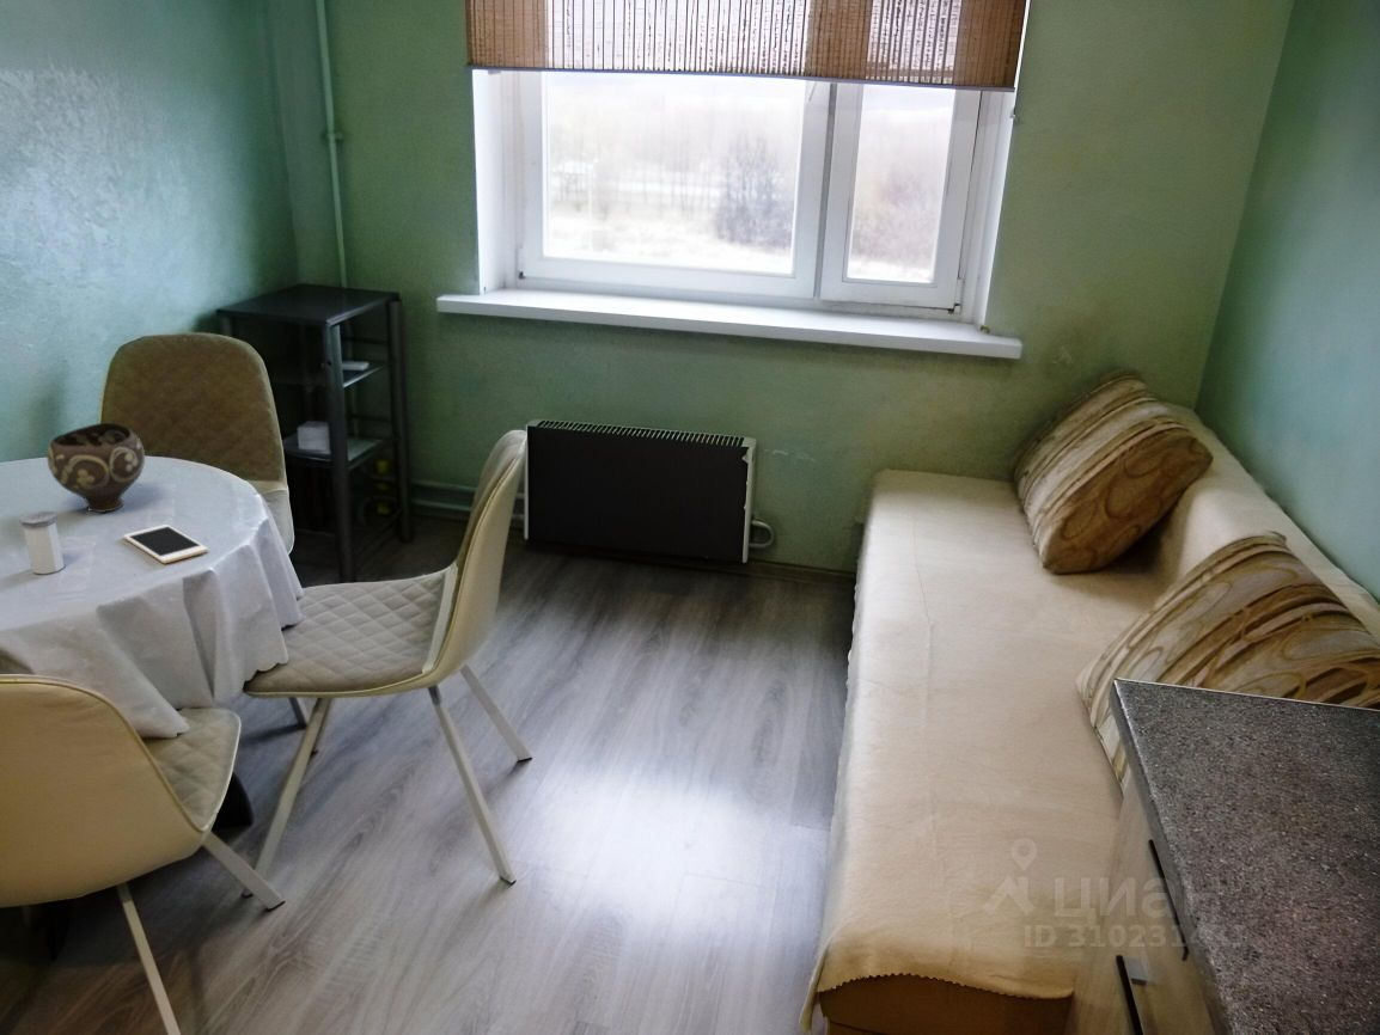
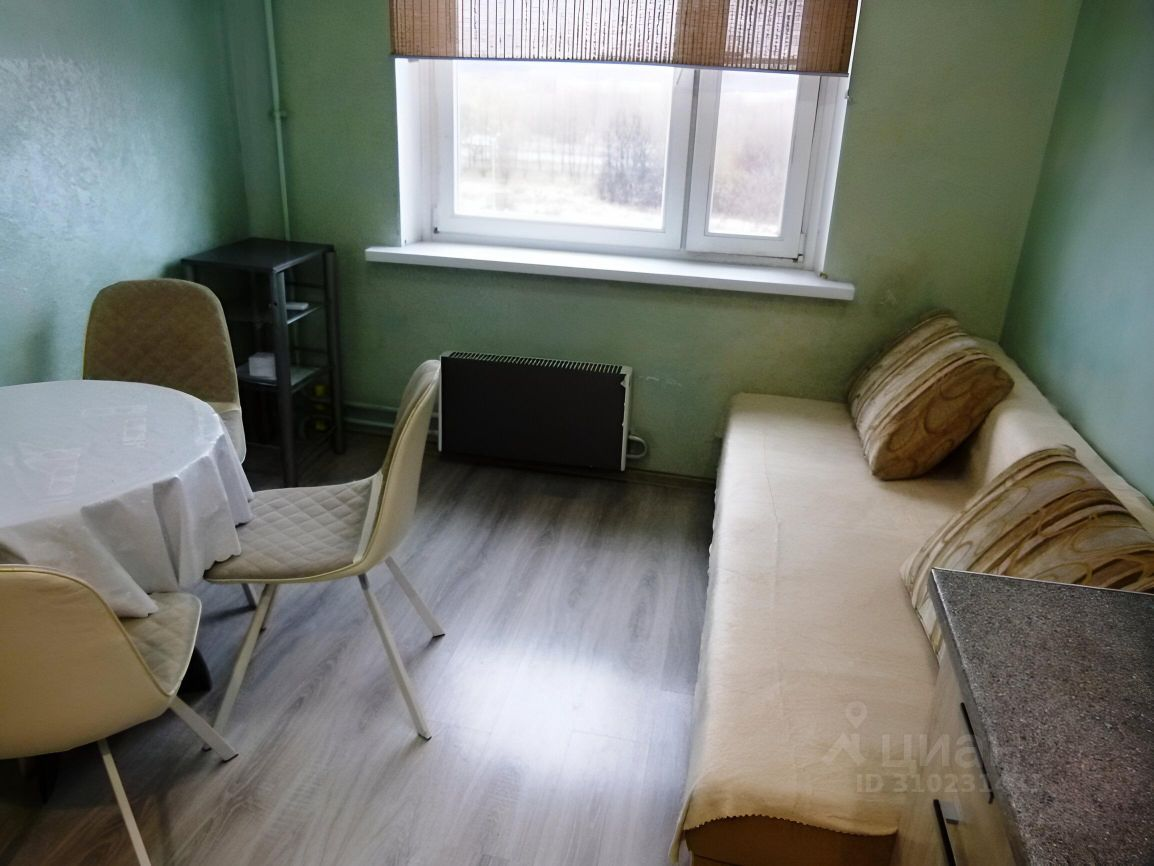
- cell phone [122,523,209,564]
- bowl [45,422,146,514]
- salt shaker [19,510,66,575]
